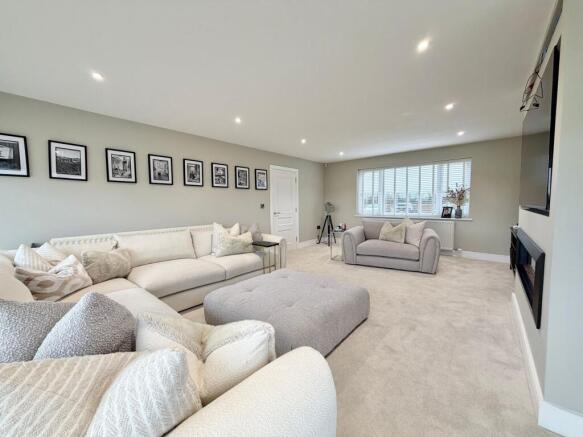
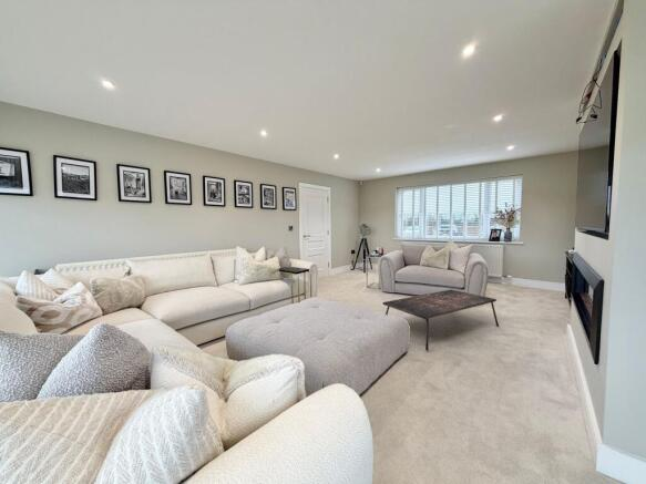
+ coffee table [382,289,500,352]
